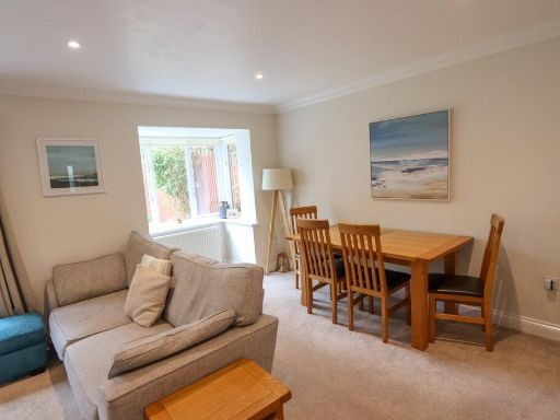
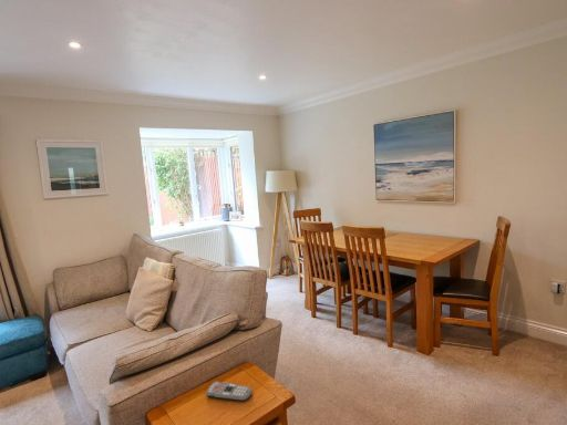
+ remote control [205,380,252,402]
